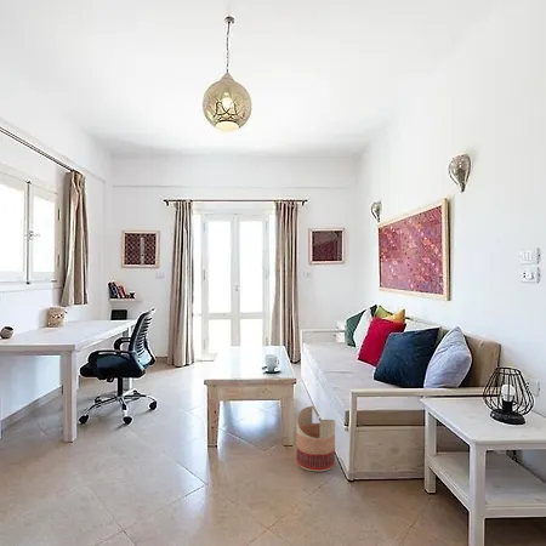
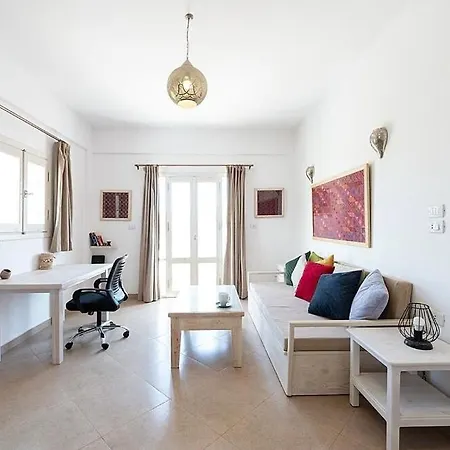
- basket [295,404,336,473]
